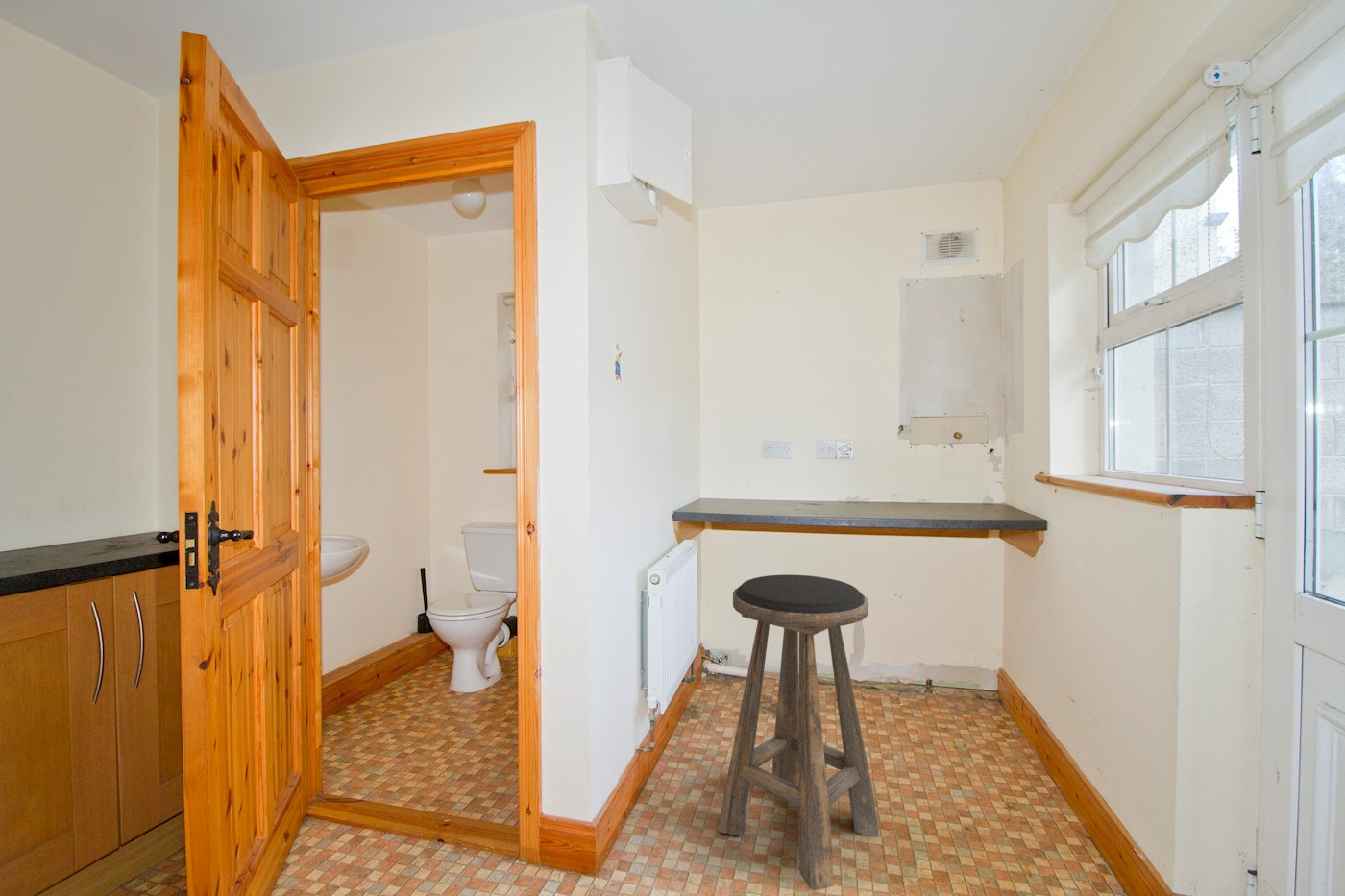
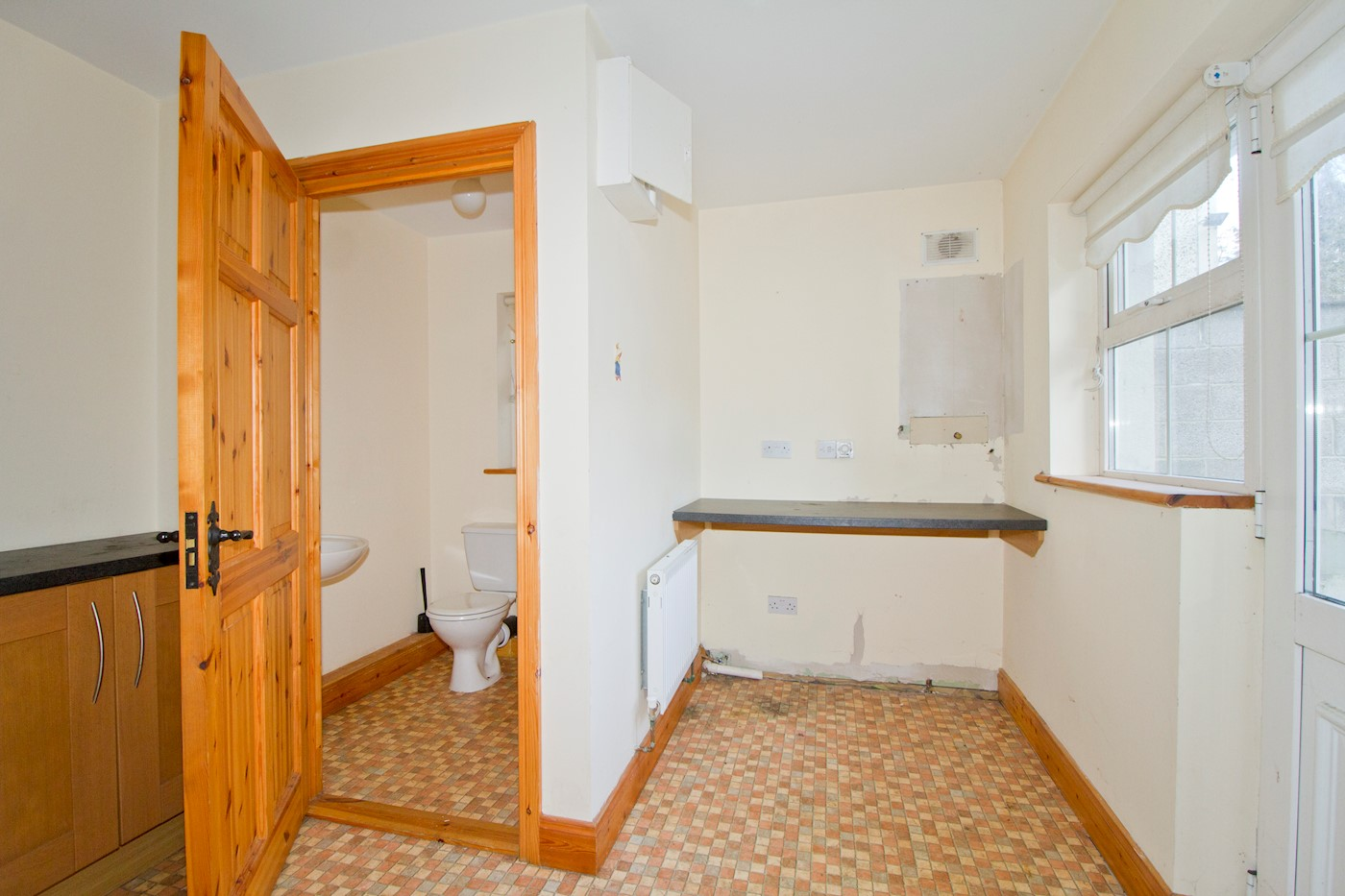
- stool [718,573,880,891]
